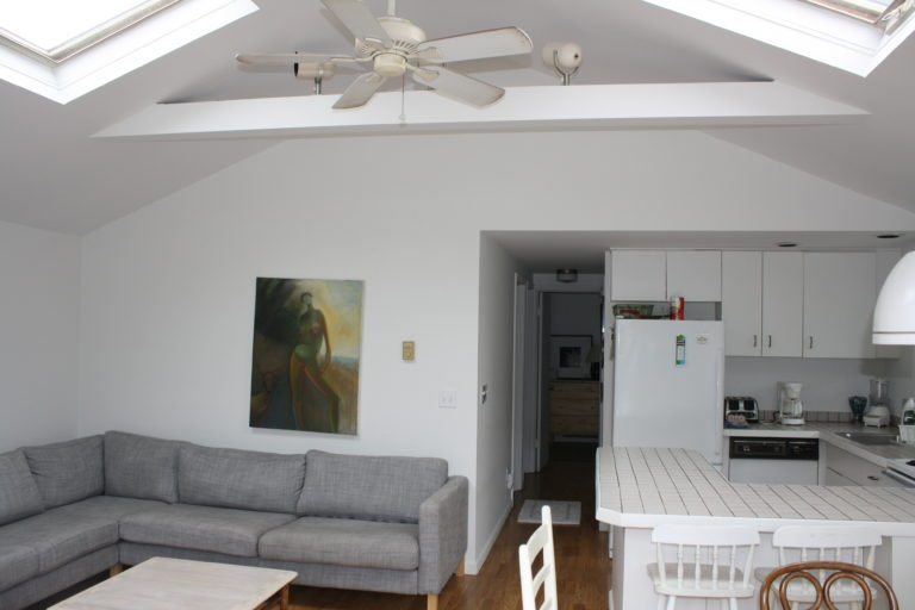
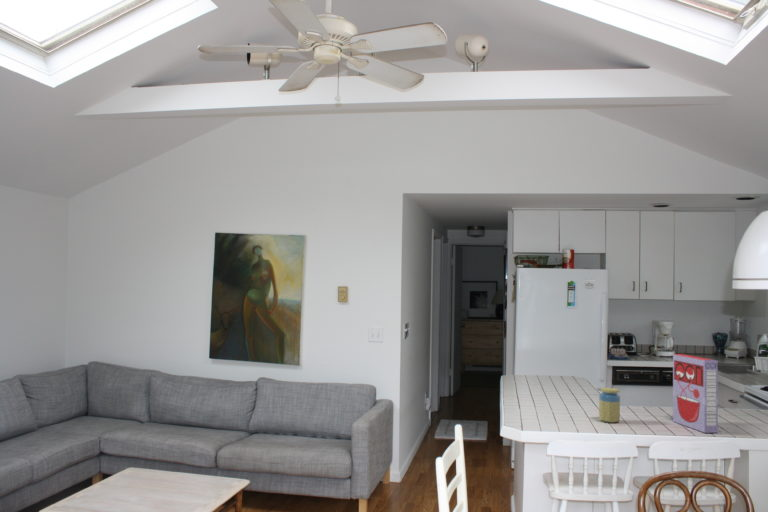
+ cereal box [672,353,719,434]
+ jar [598,387,621,424]
